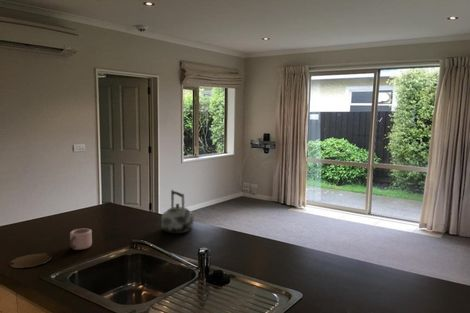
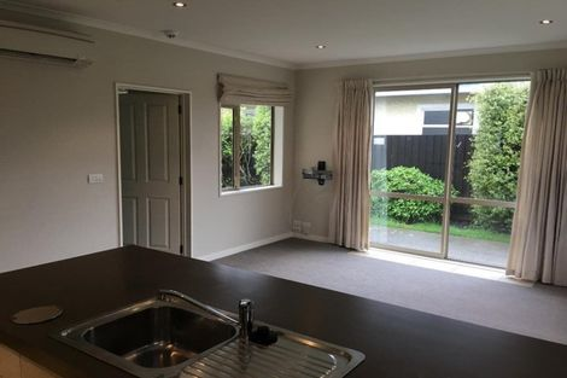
- kettle [160,189,195,234]
- mug [69,228,93,251]
